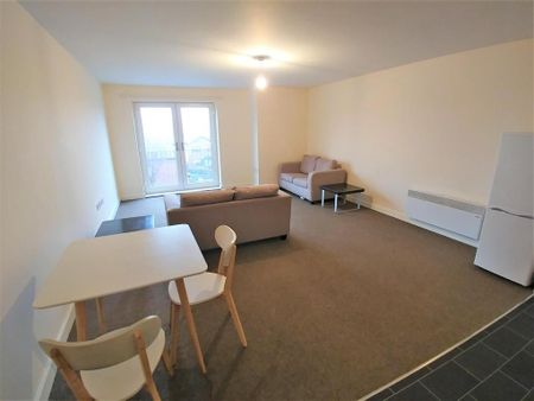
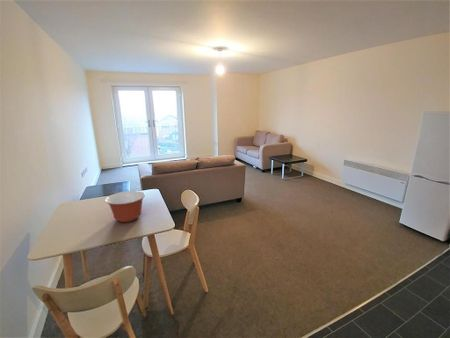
+ mixing bowl [104,190,146,223]
